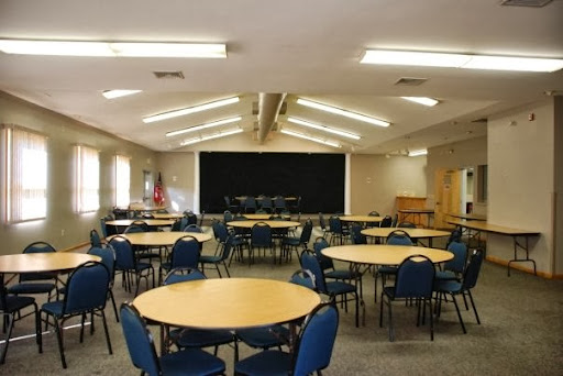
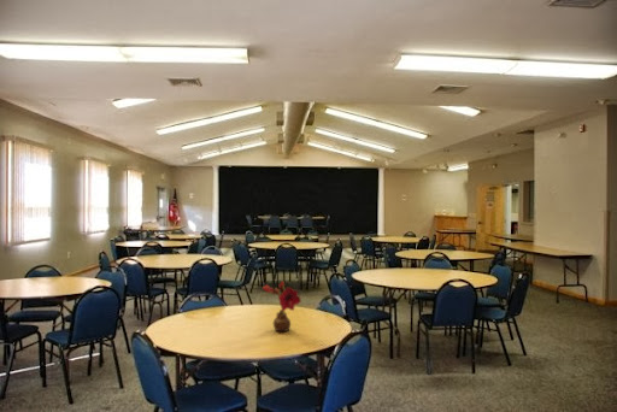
+ flower [262,279,302,332]
